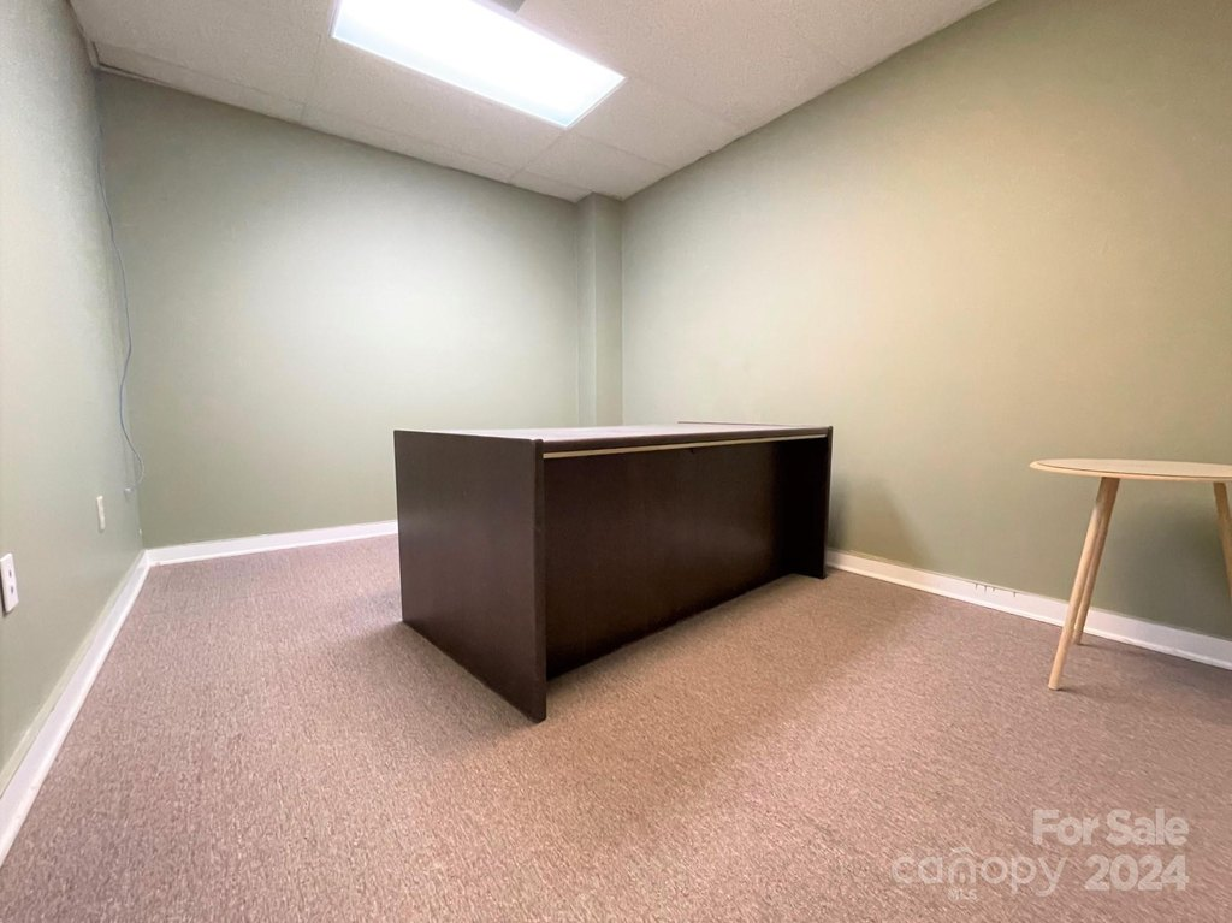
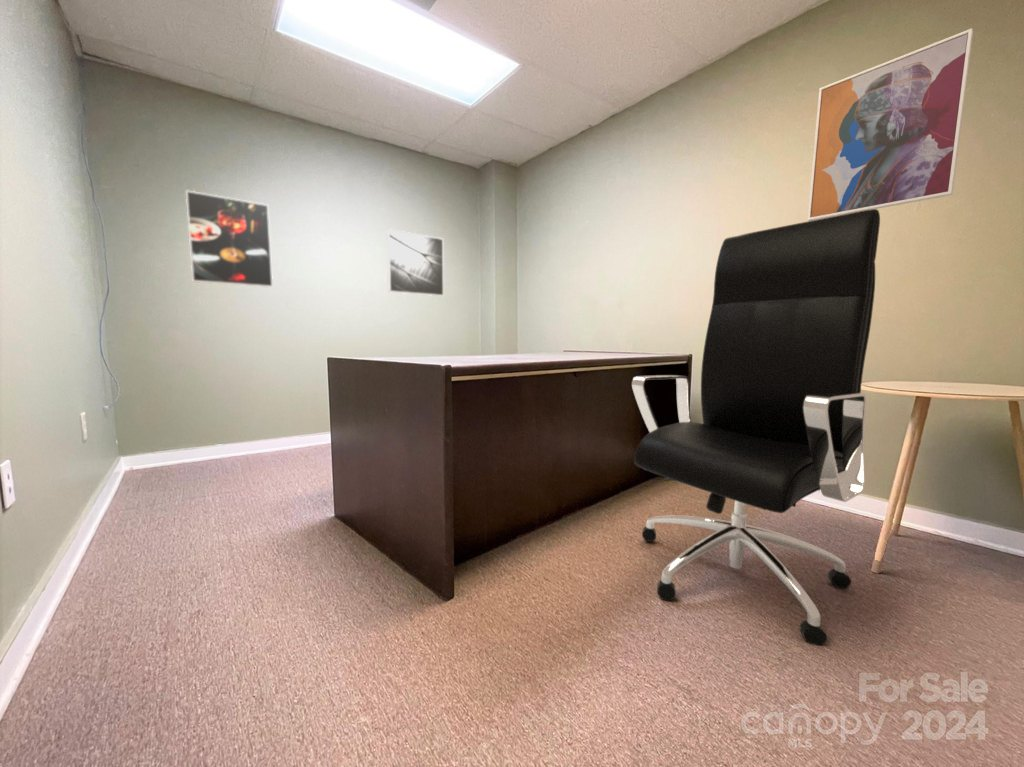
+ office chair [631,209,881,647]
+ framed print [185,189,274,288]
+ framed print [386,228,445,297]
+ wall art [807,27,974,221]
